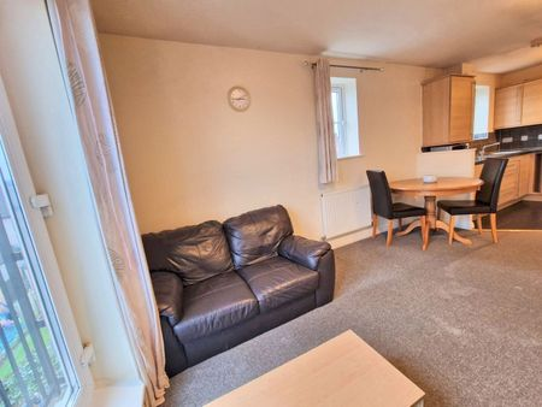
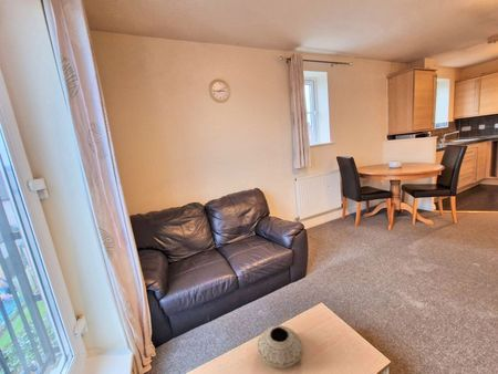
+ ceramic bowl [257,324,304,370]
